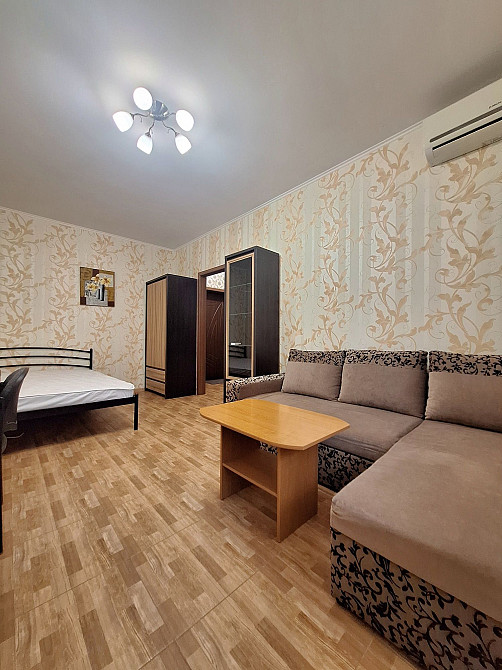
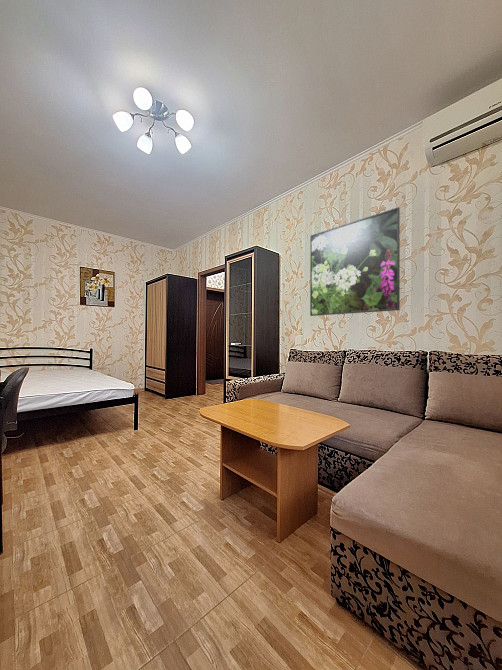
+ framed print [309,206,401,317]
